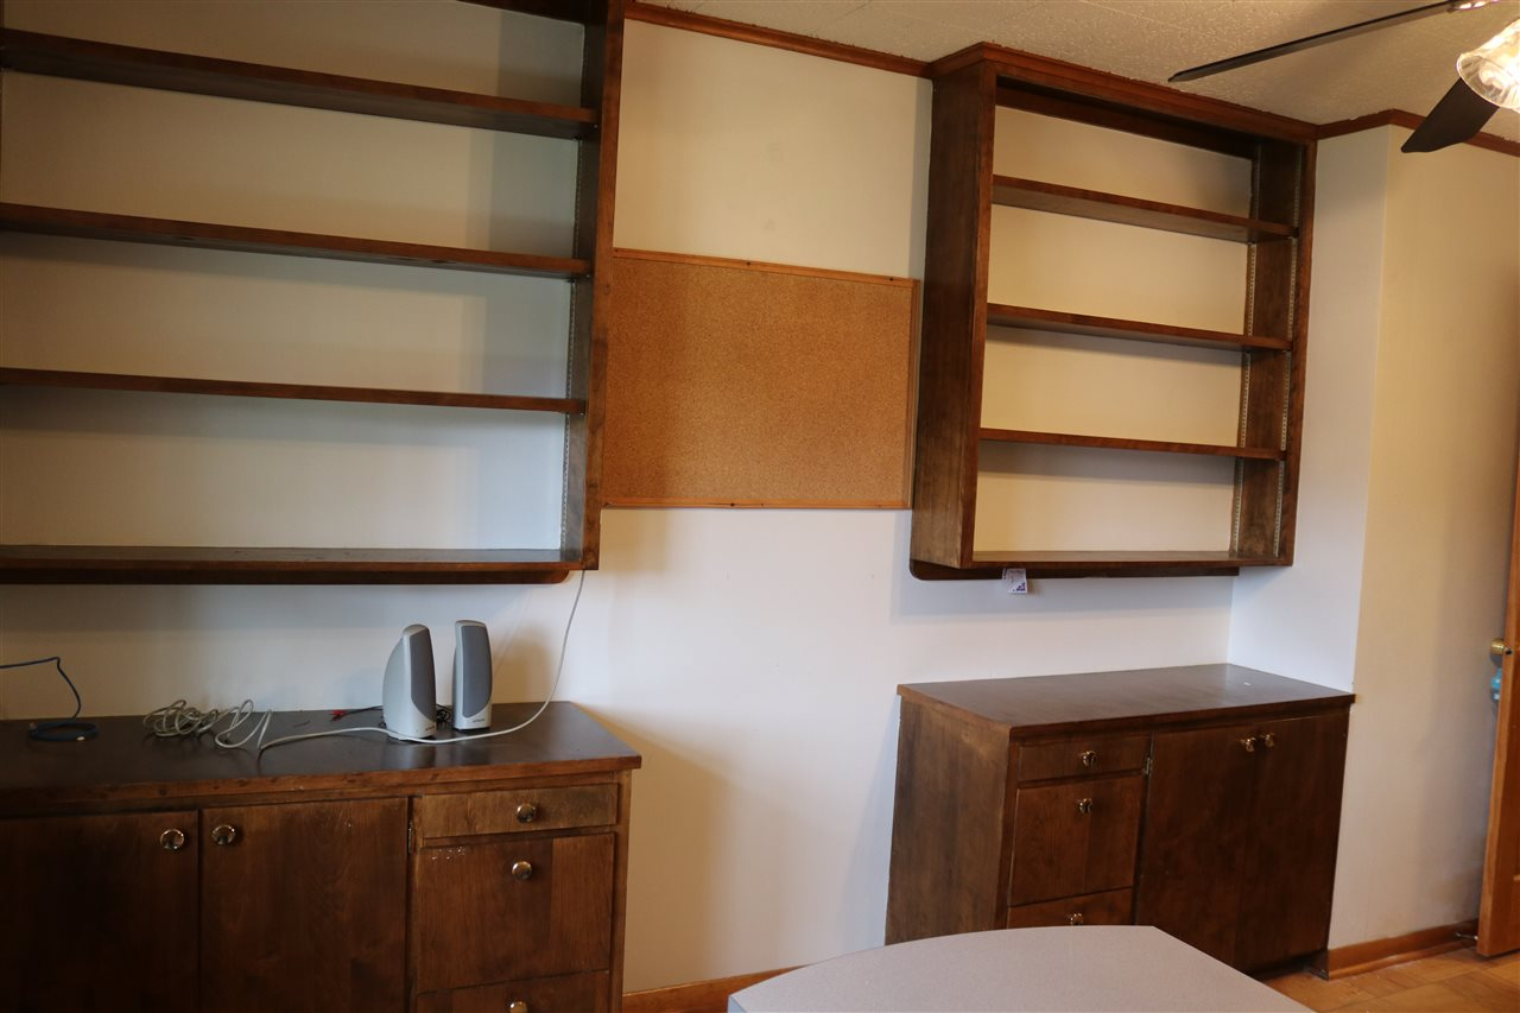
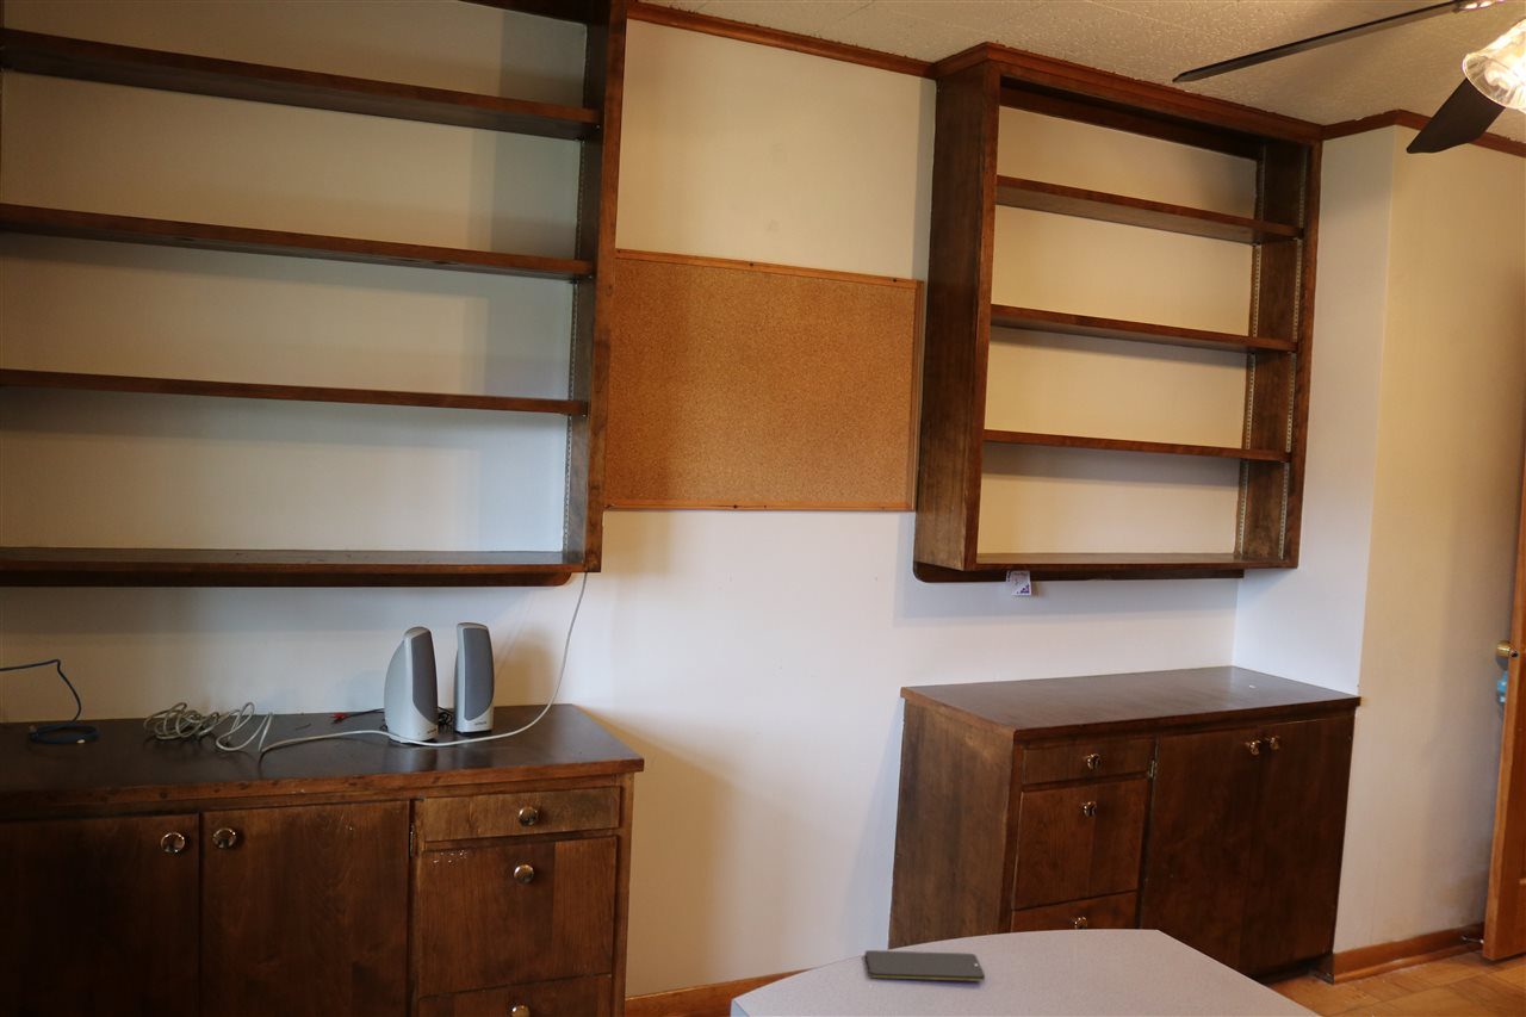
+ smartphone [864,949,986,982]
